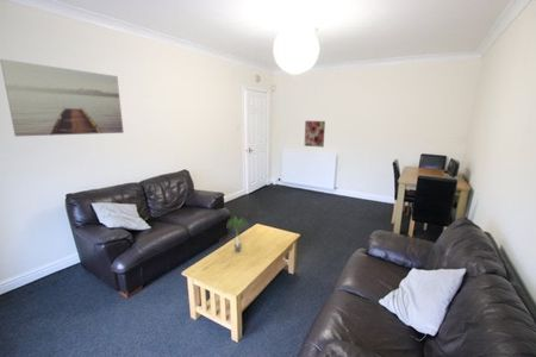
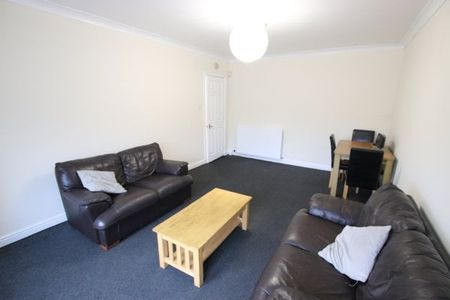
- wall art [0,58,125,137]
- potted plant [228,214,250,253]
- wall art [304,120,326,149]
